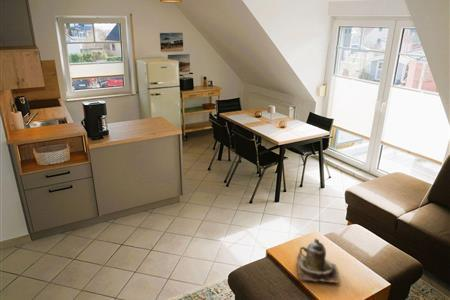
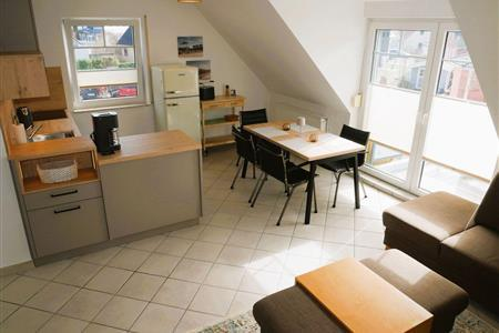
- teapot [296,237,342,284]
